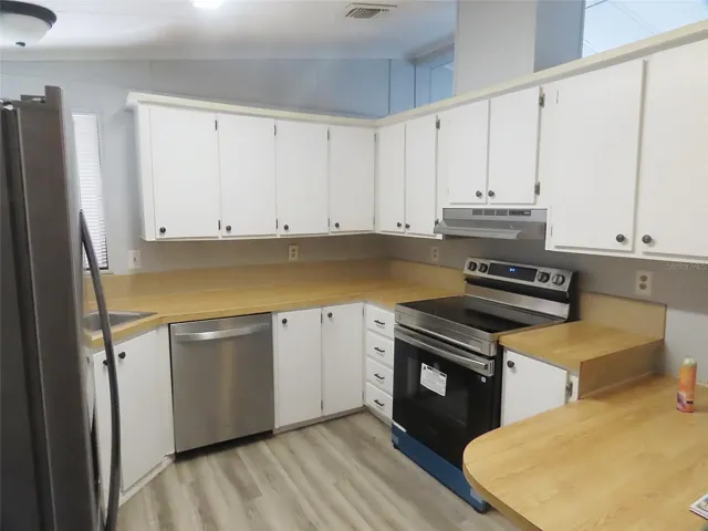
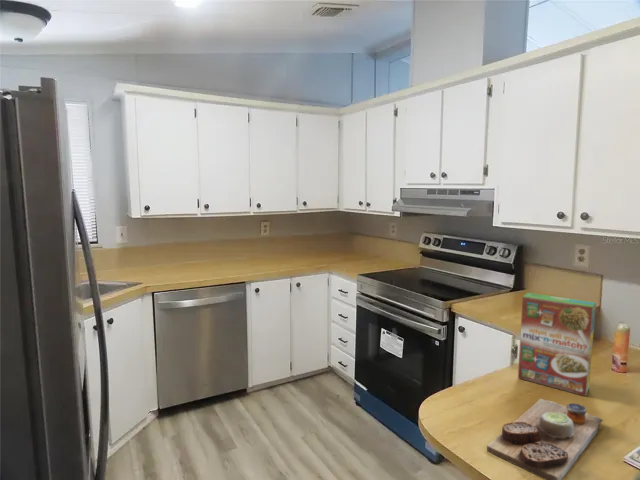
+ cereal box [517,292,597,397]
+ cutting board [486,398,604,480]
